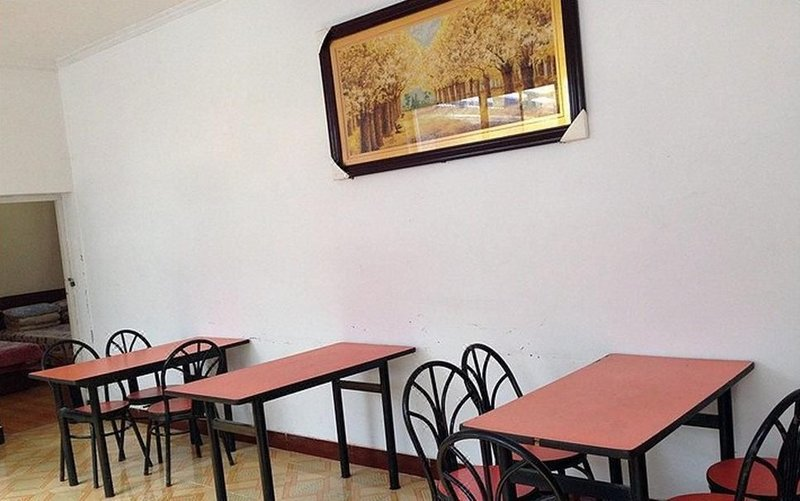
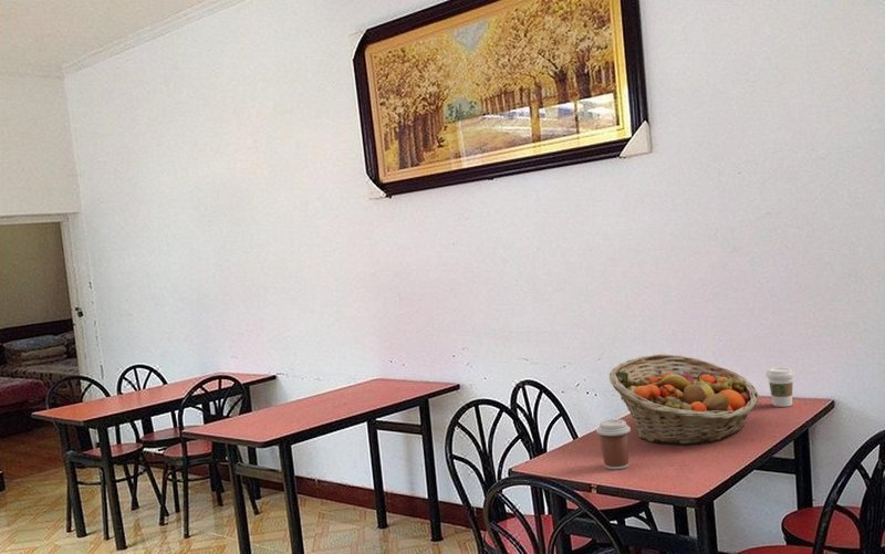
+ fruit basket [608,353,760,446]
+ coffee cup [595,418,632,470]
+ coffee cup [764,366,795,408]
